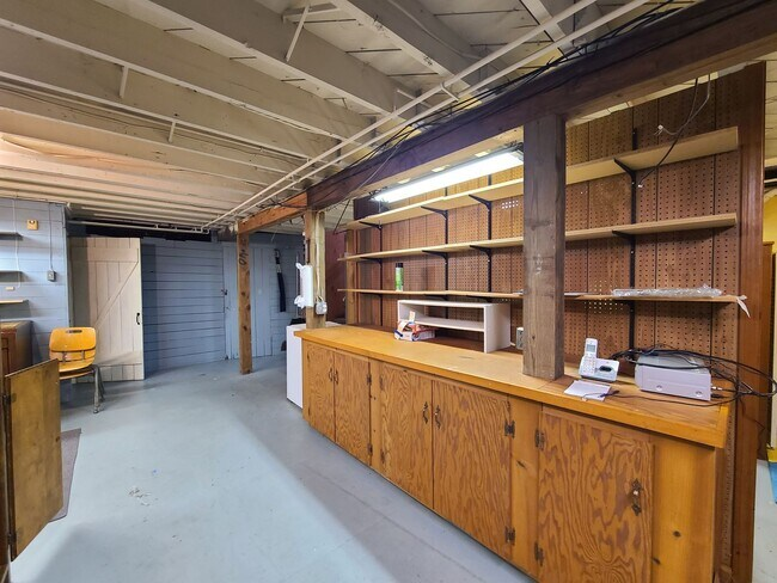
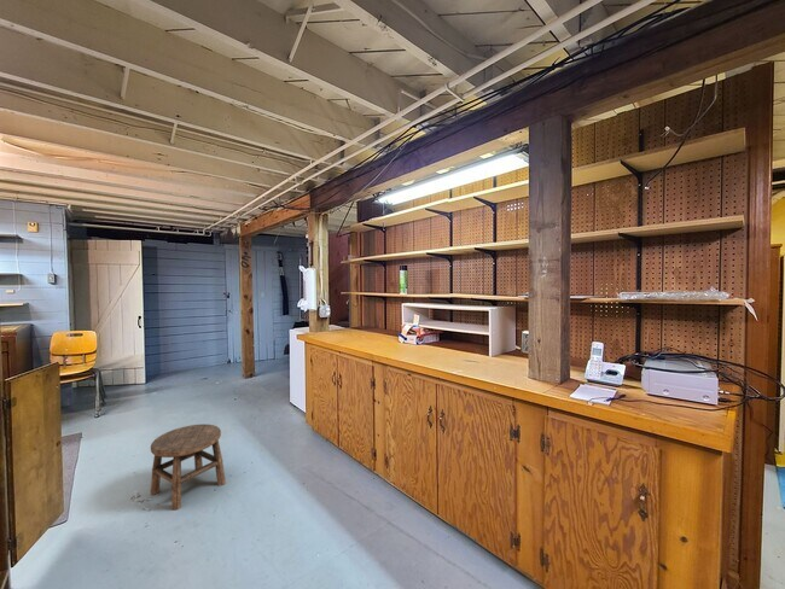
+ stool [150,422,227,512]
